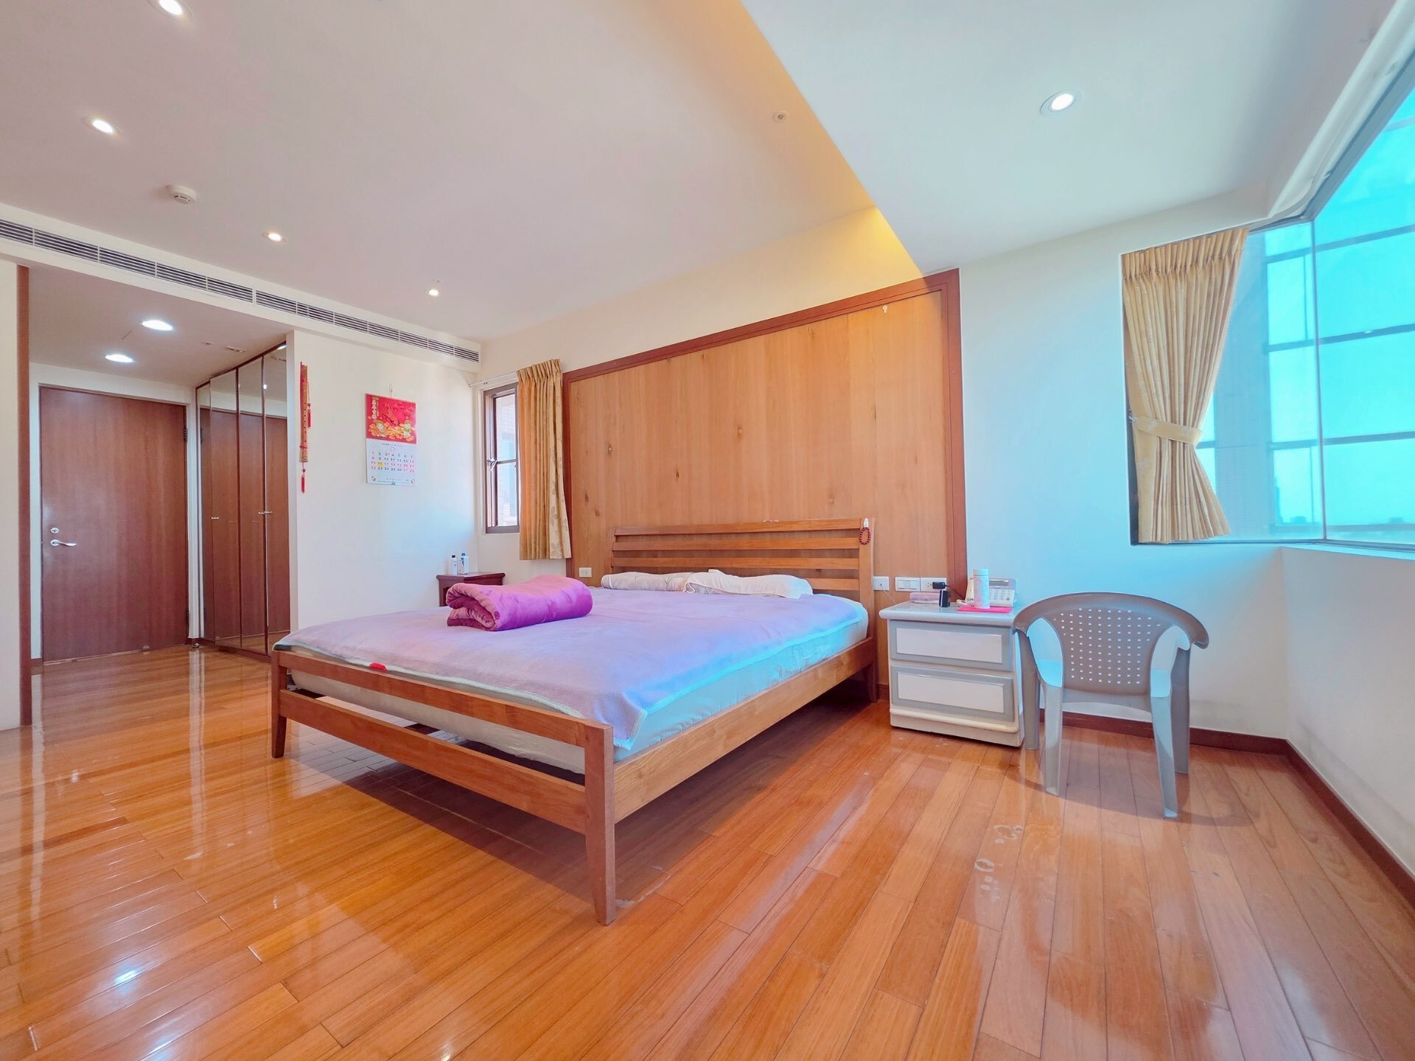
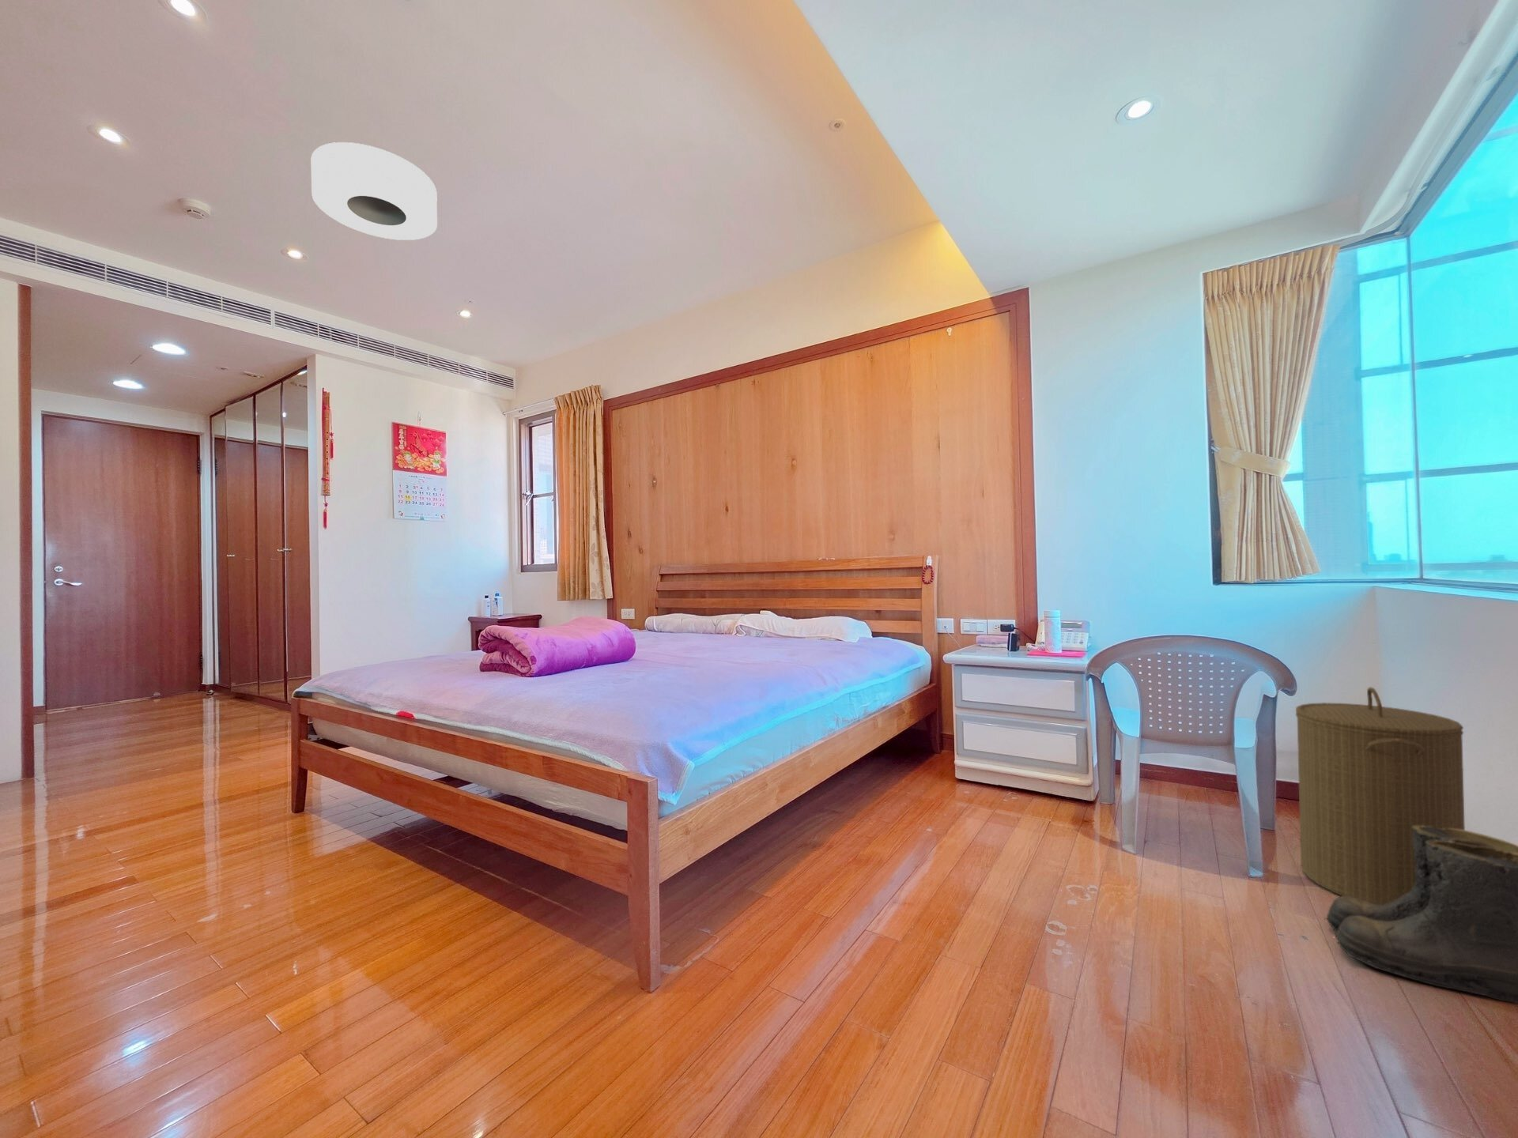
+ ceiling light [311,141,437,241]
+ boots [1324,825,1518,1004]
+ laundry hamper [1294,687,1465,905]
